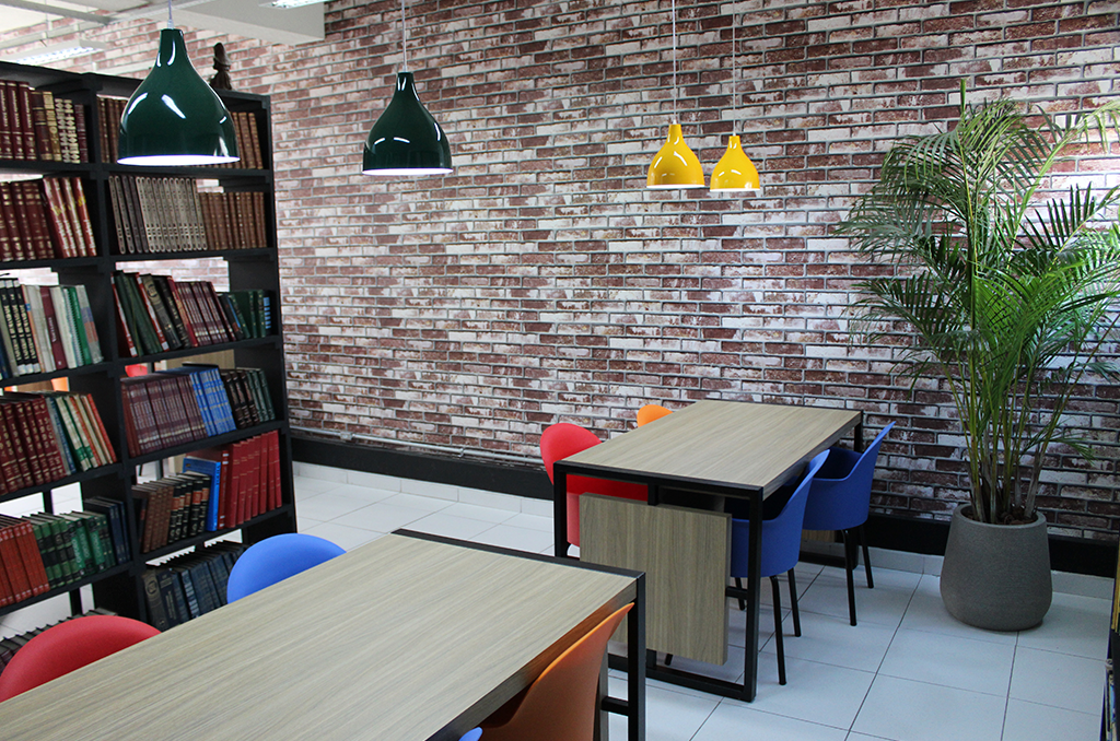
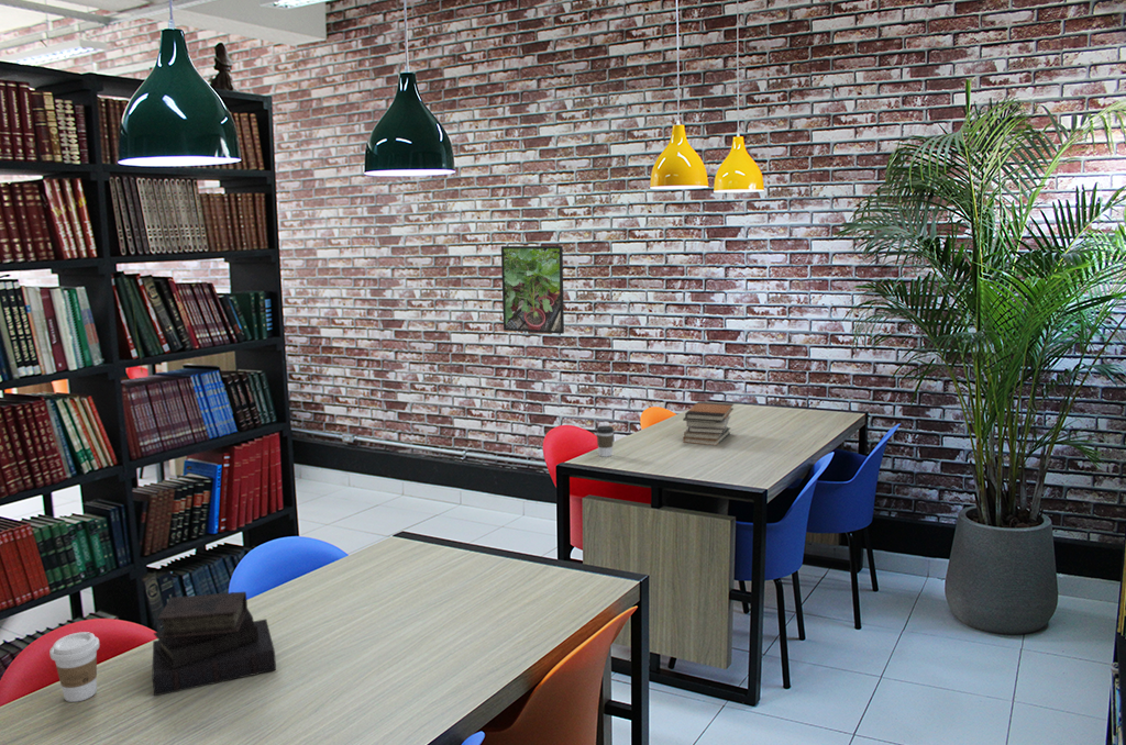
+ book stack [682,400,735,446]
+ coffee cup [595,425,615,458]
+ diary [151,590,277,697]
+ coffee cup [48,631,101,703]
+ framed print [500,245,565,335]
